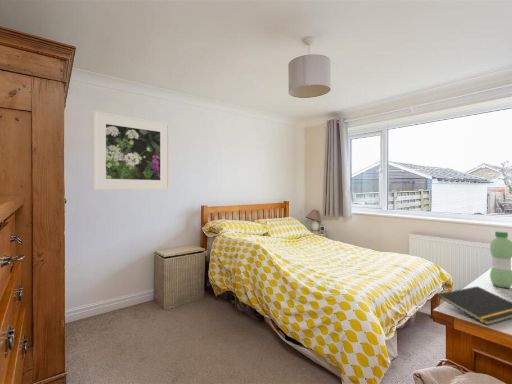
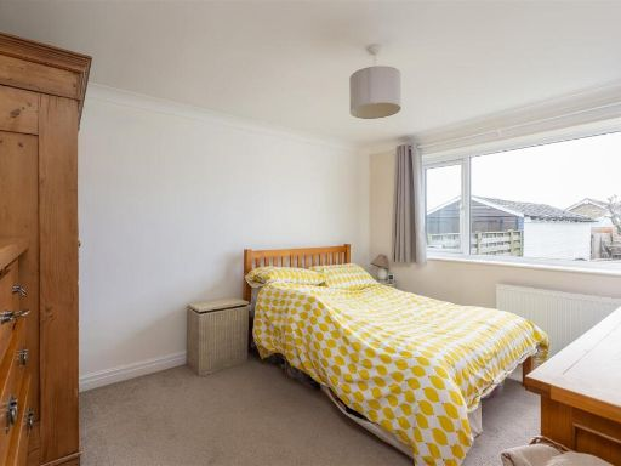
- water bottle [489,230,512,289]
- notepad [437,285,512,326]
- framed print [92,110,171,191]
